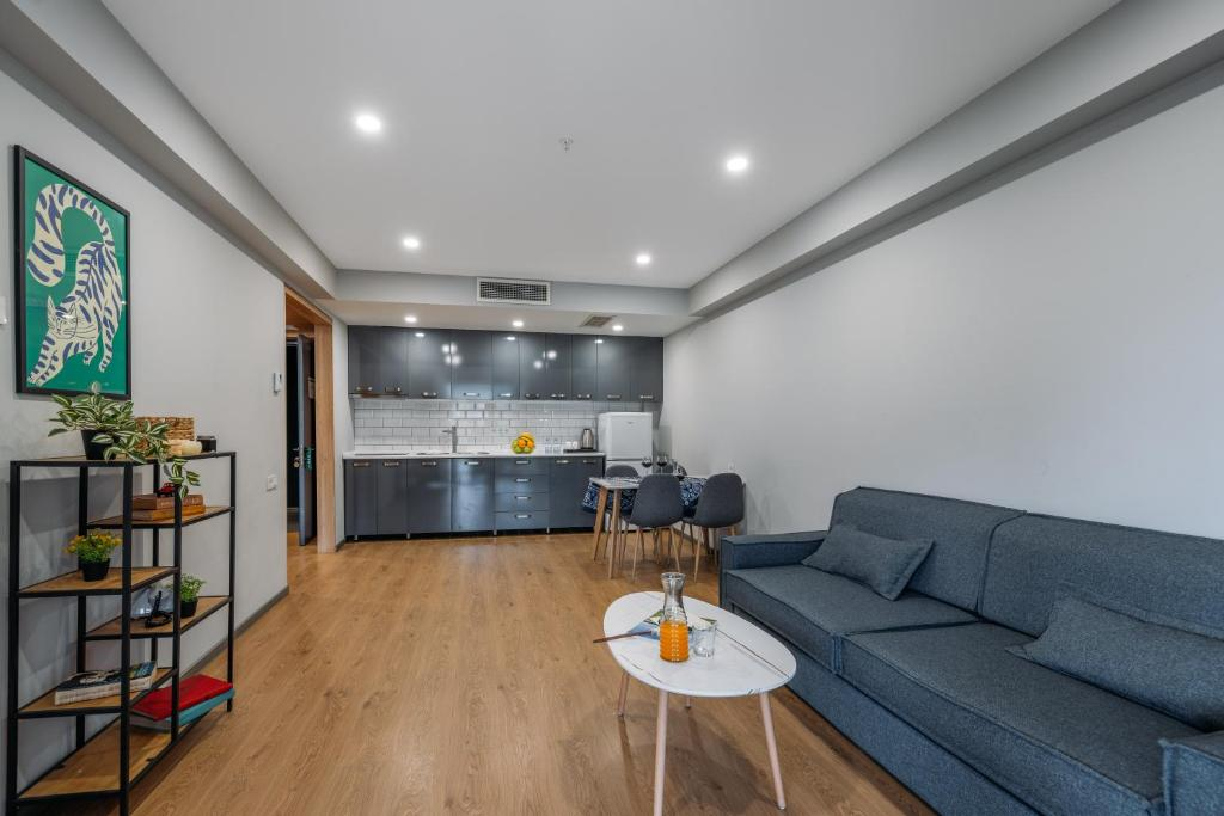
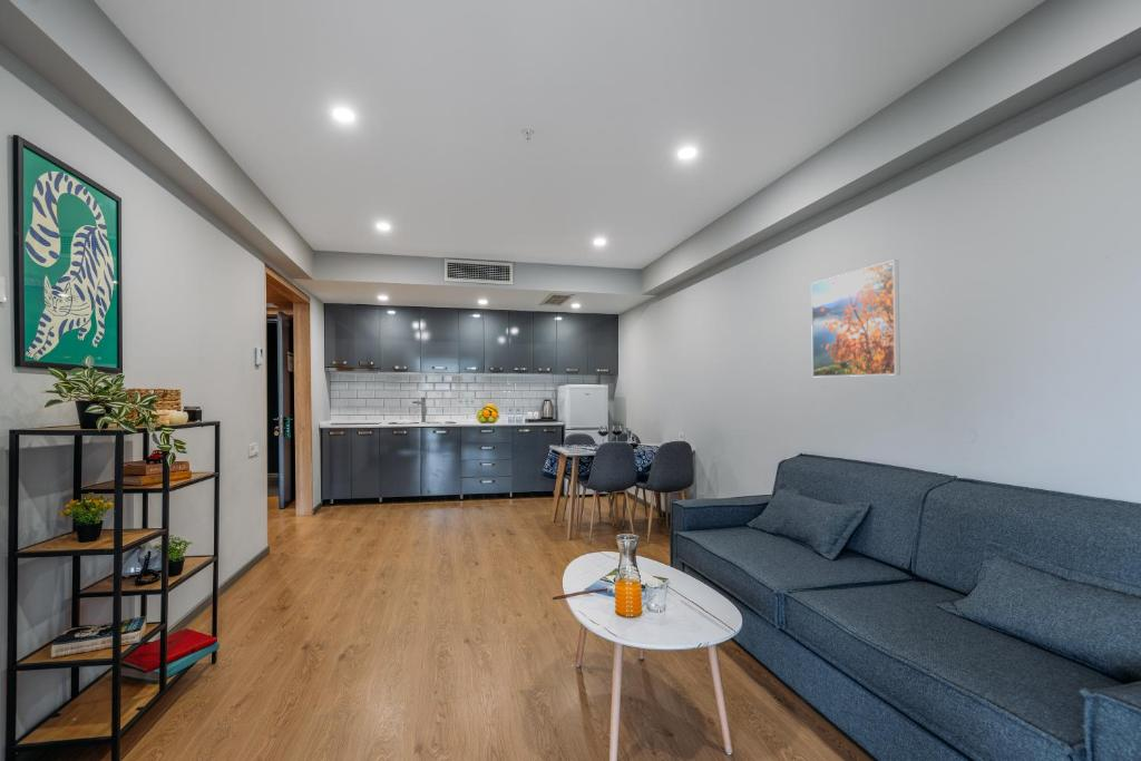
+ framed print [810,258,901,378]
